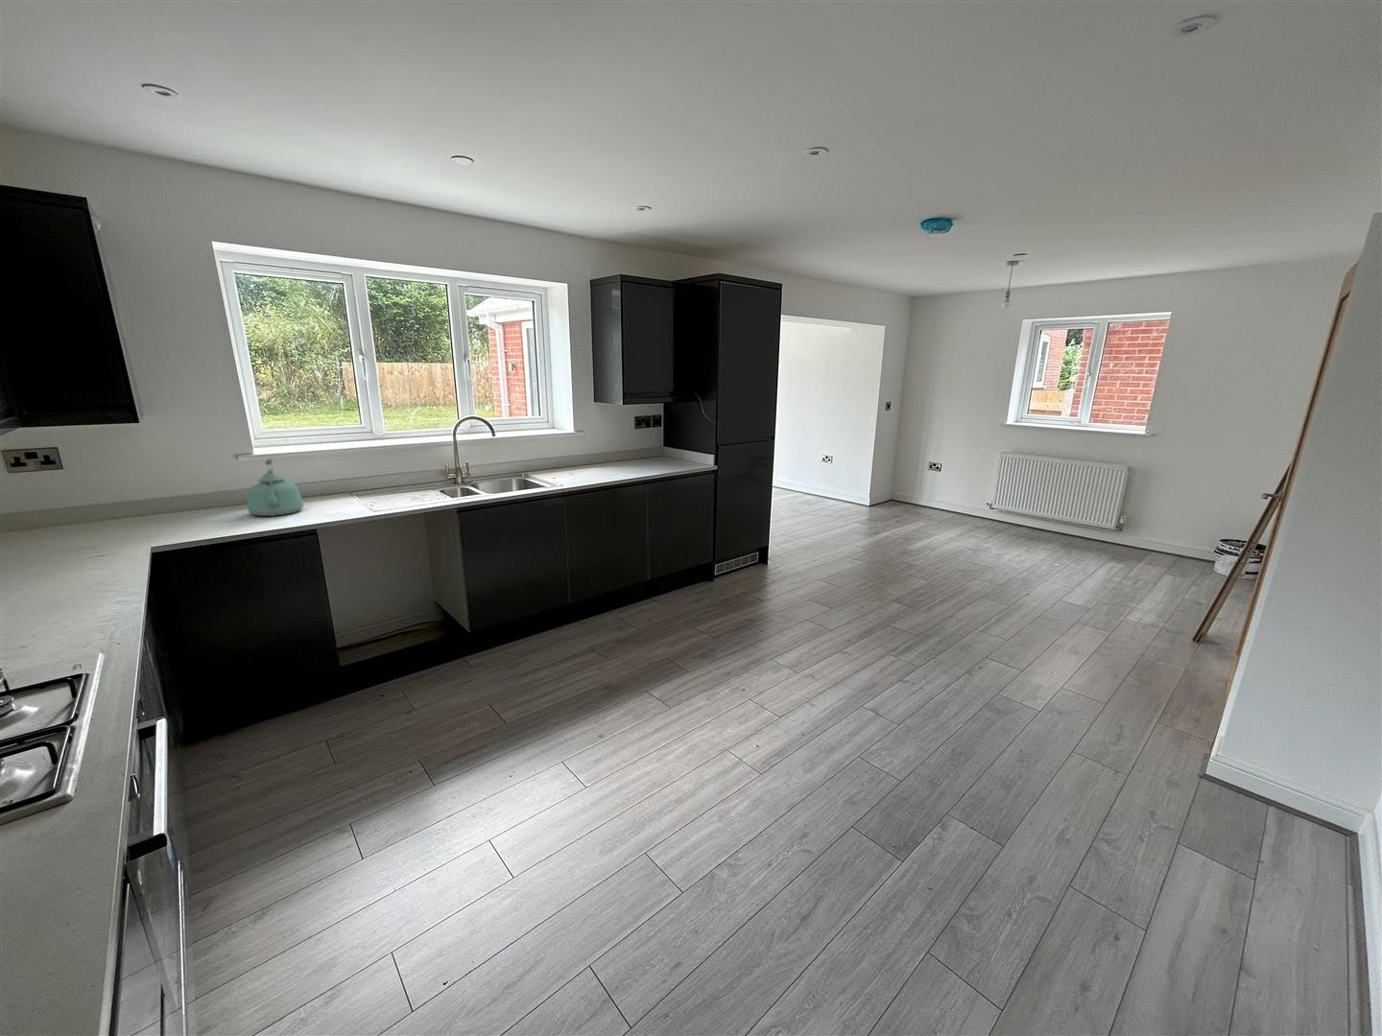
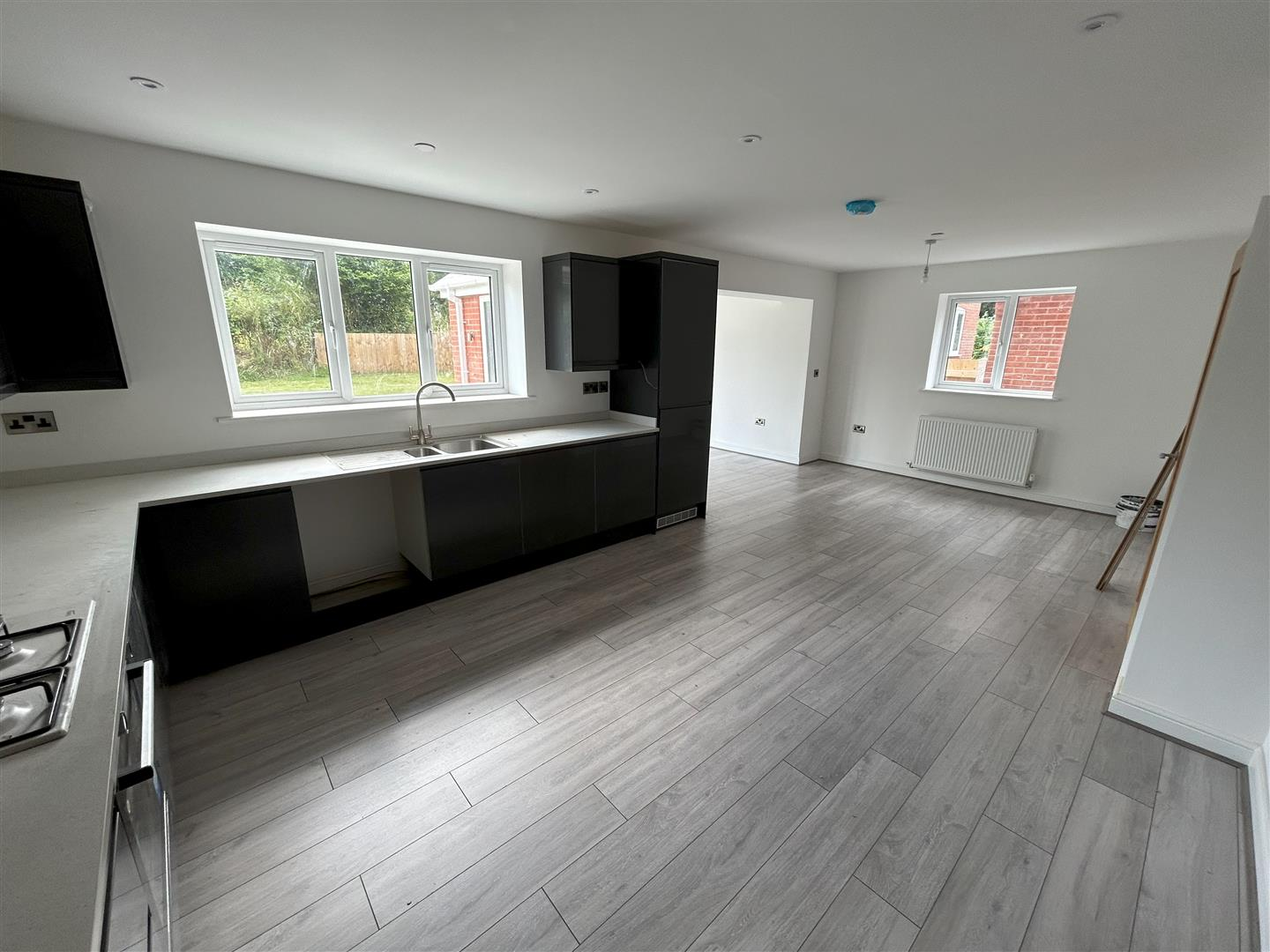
- kettle [247,457,305,517]
